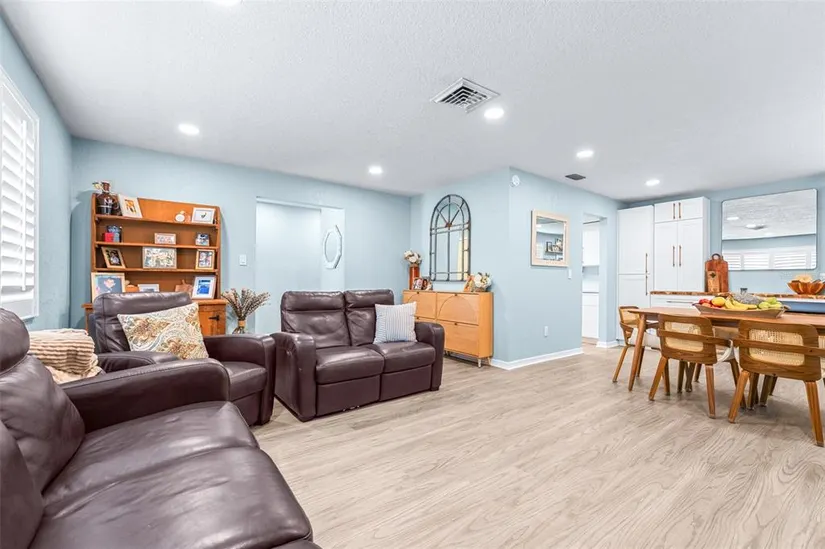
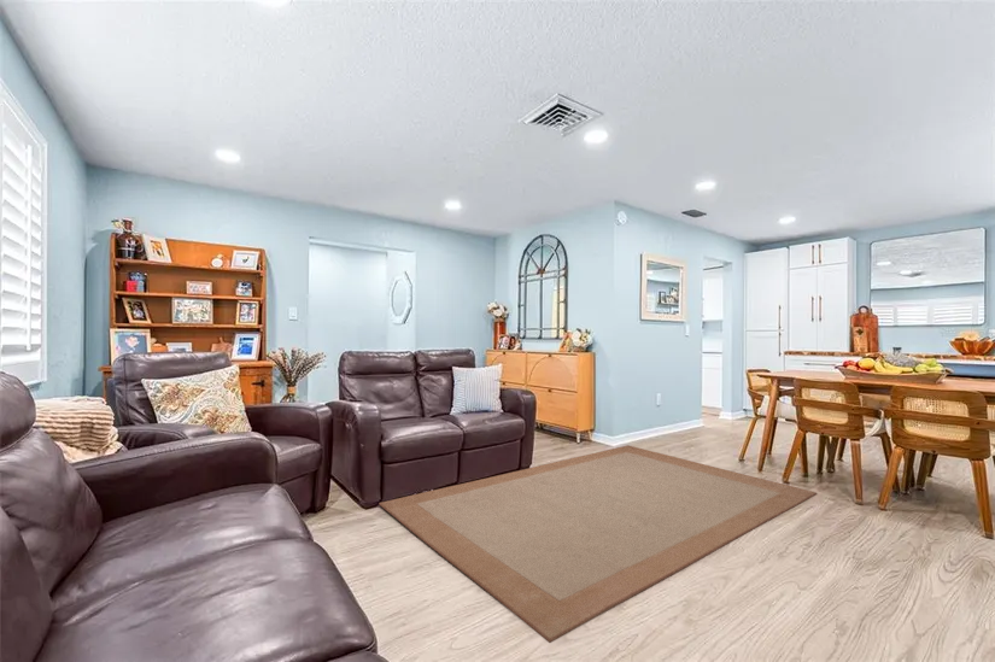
+ rug [377,444,818,644]
